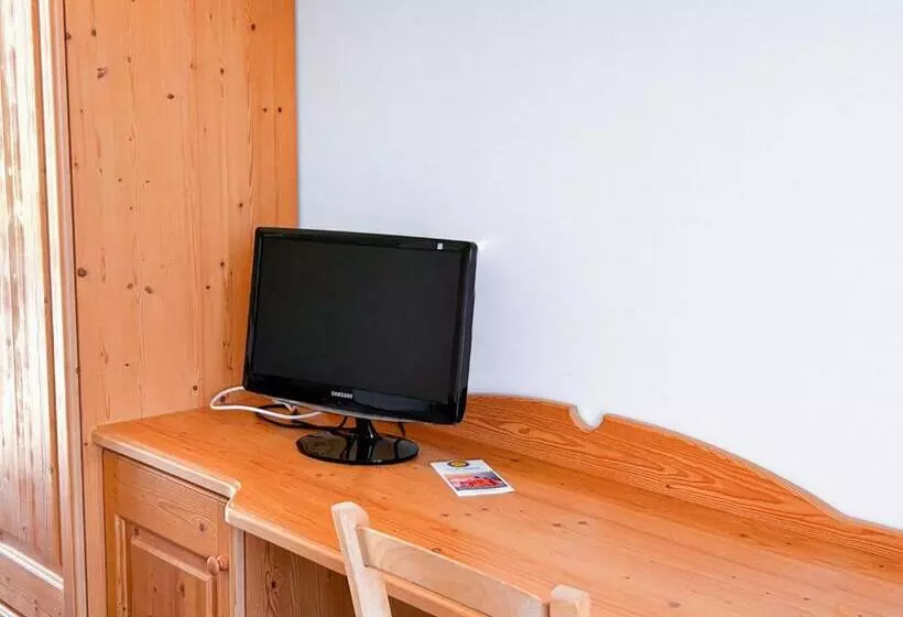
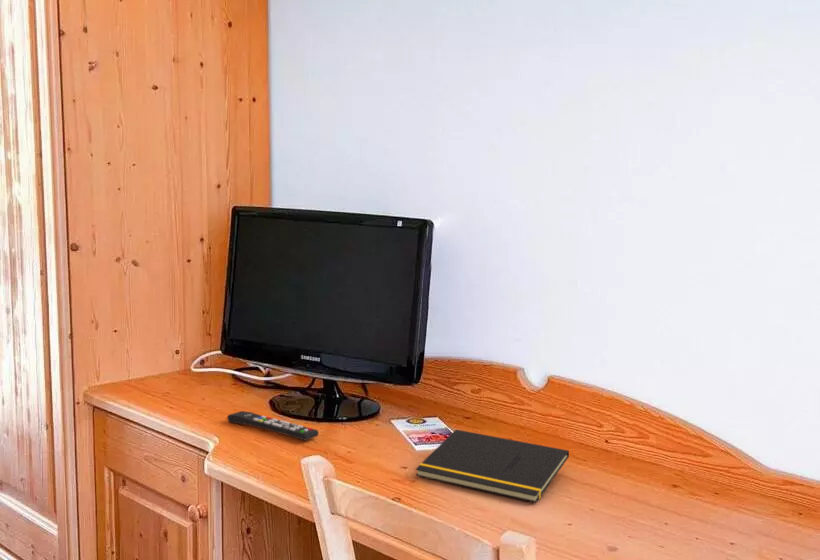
+ remote control [226,410,320,441]
+ notepad [415,429,570,504]
